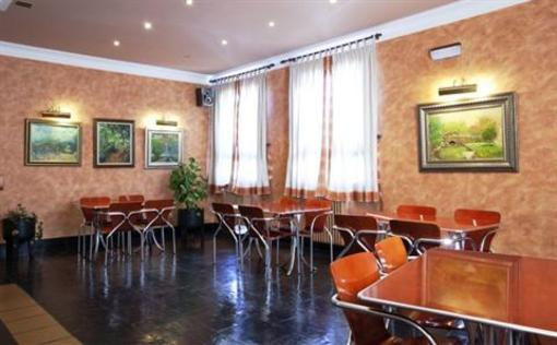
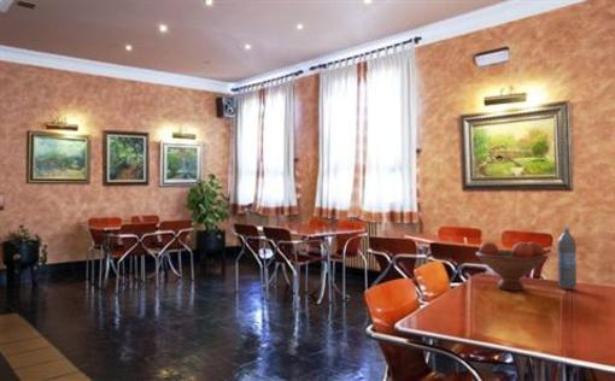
+ water bottle [556,227,578,289]
+ fruit bowl [475,240,549,292]
